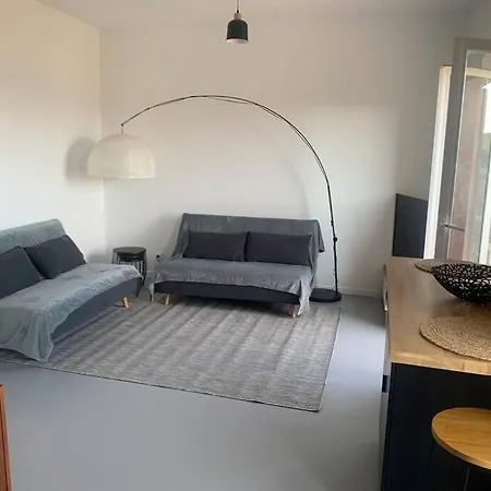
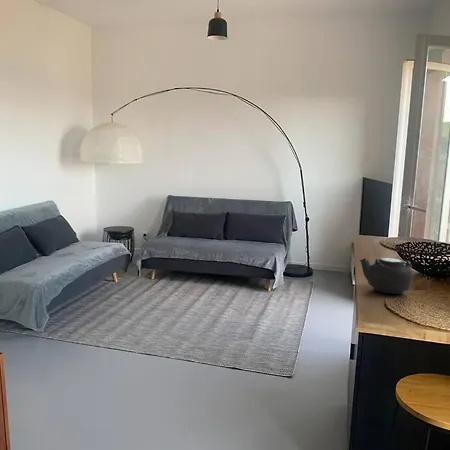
+ teapot [358,256,413,295]
